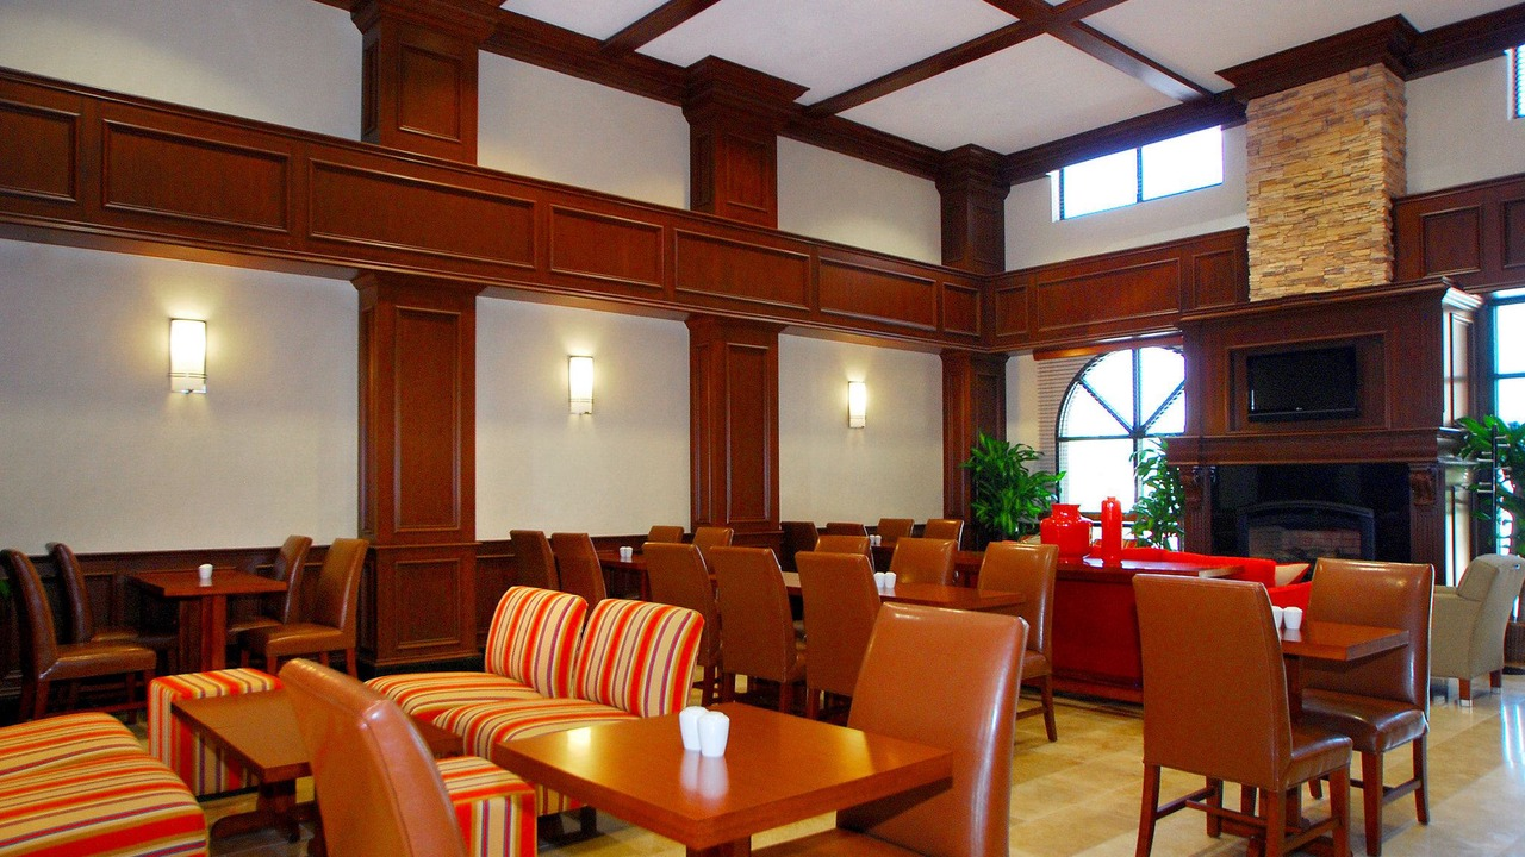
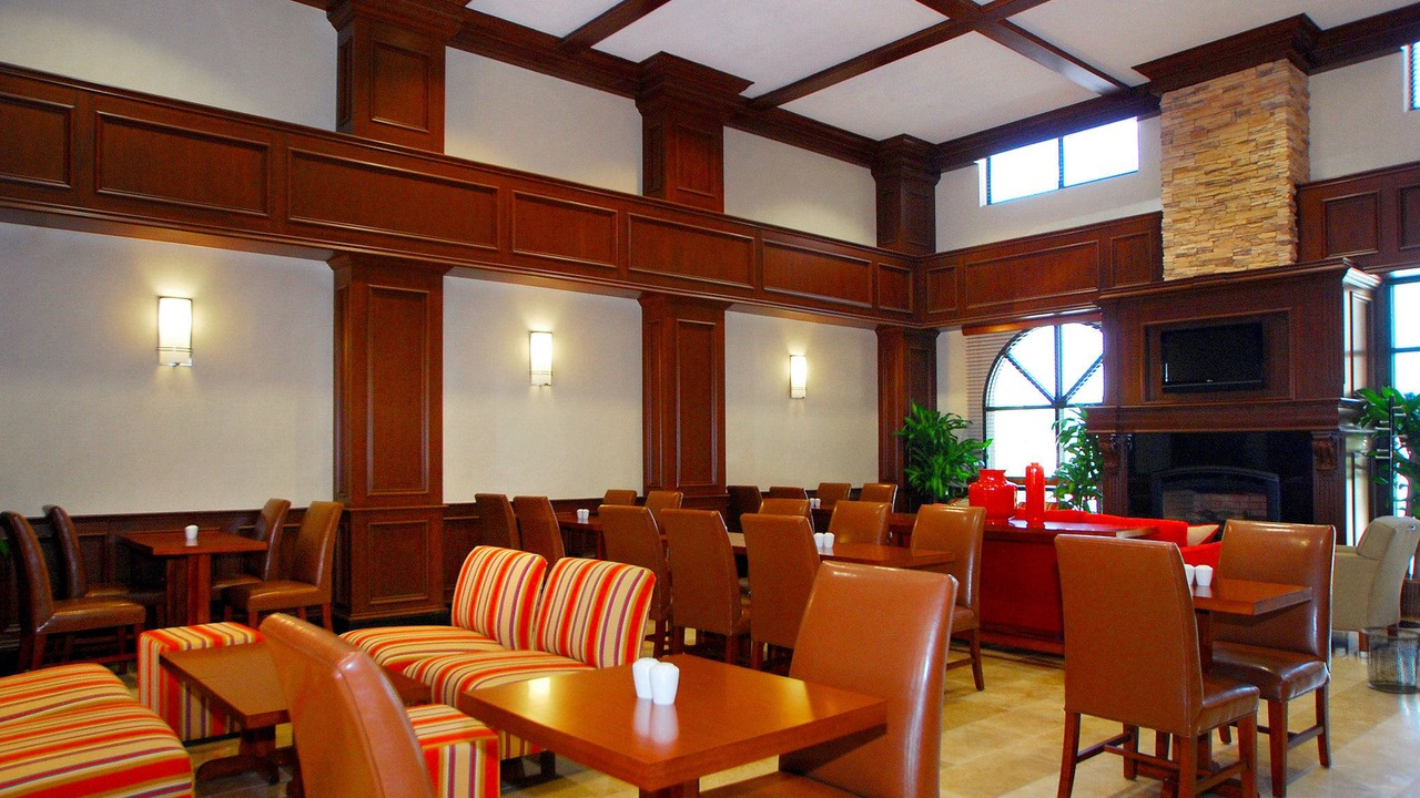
+ waste bin [1360,625,1420,695]
